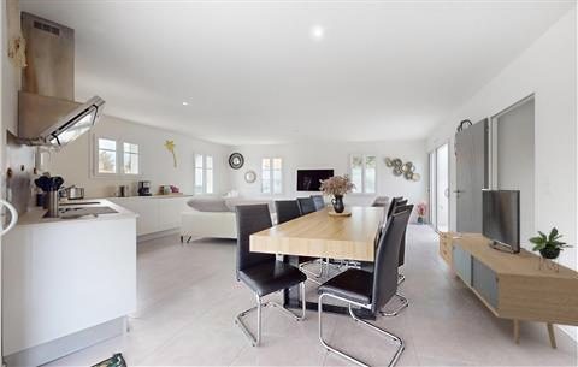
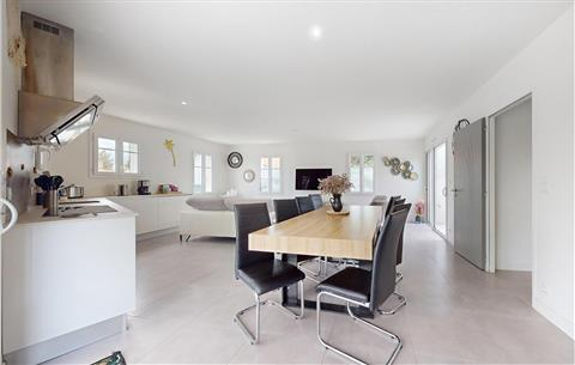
- media console [438,188,578,350]
